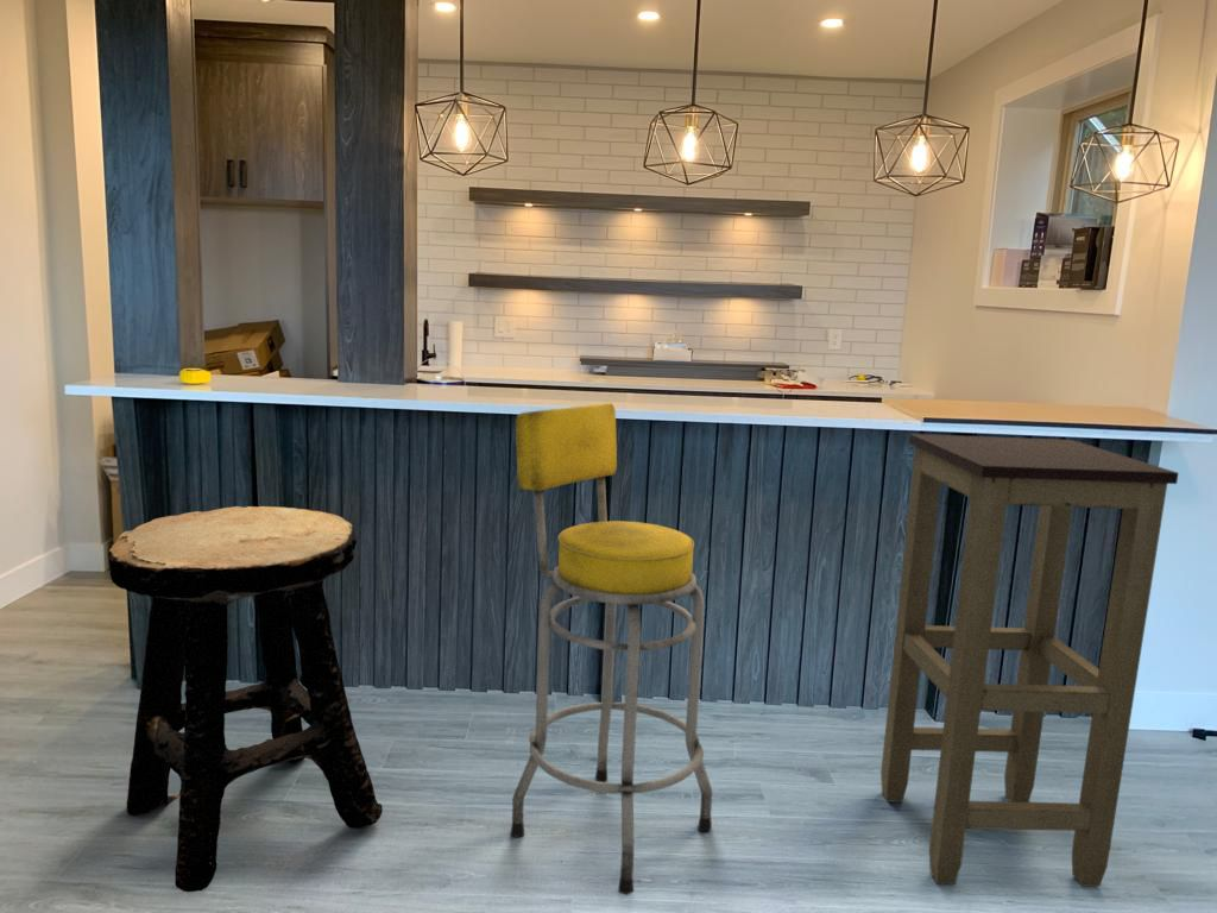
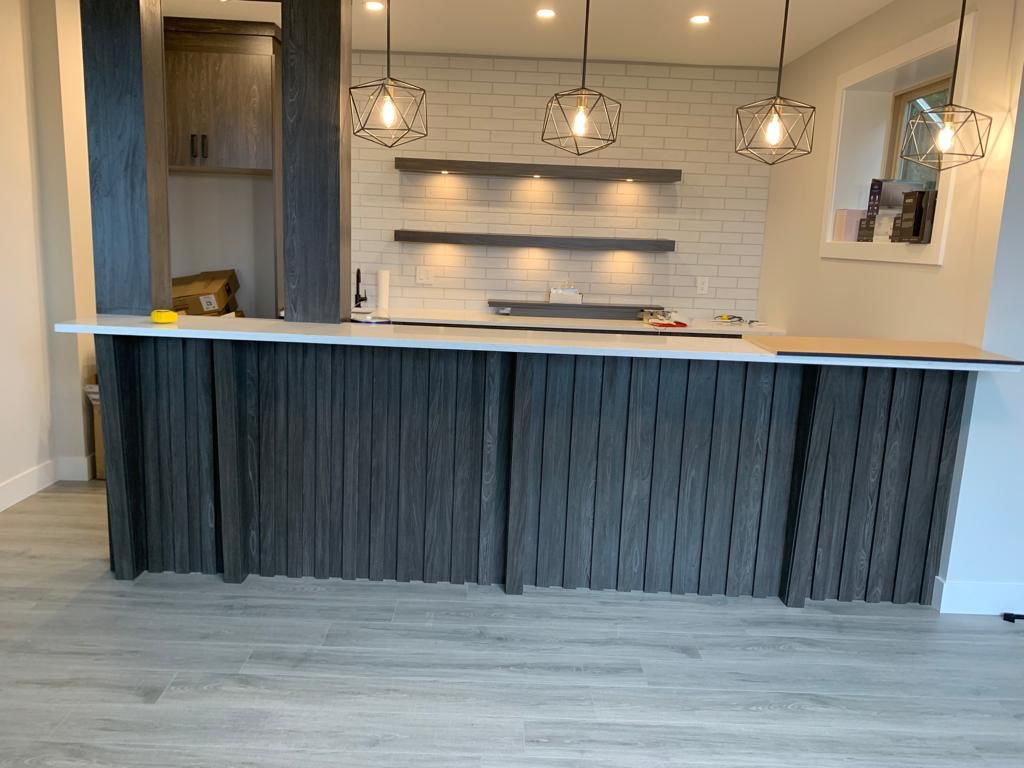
- bar stool [509,402,713,896]
- bar stool [879,433,1180,888]
- bar stool [107,505,384,893]
